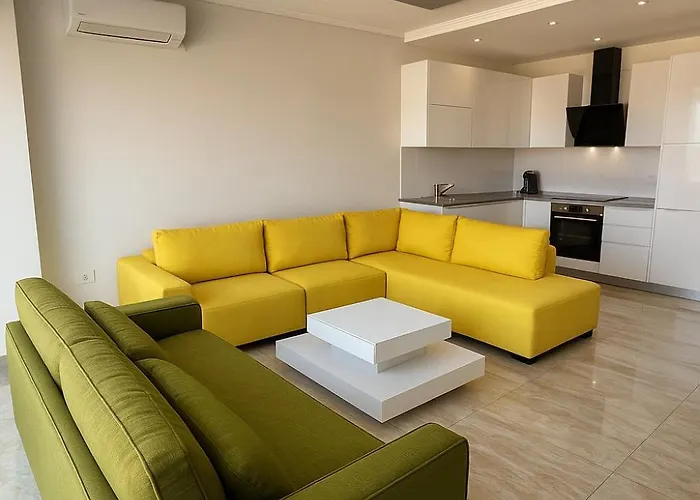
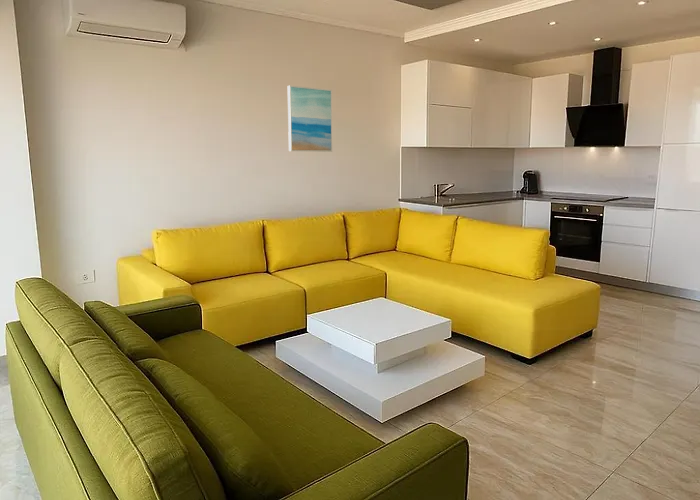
+ wall art [287,85,333,153]
